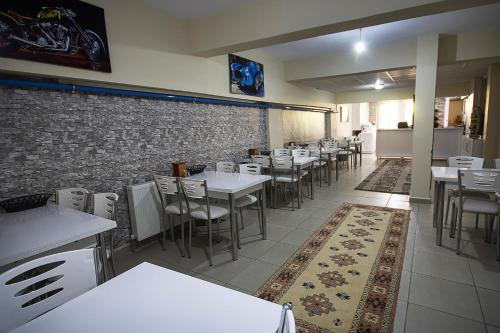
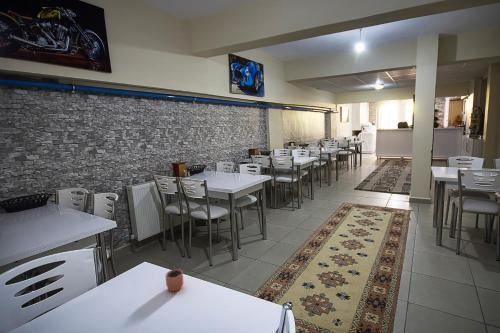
+ cocoa [165,259,185,292]
